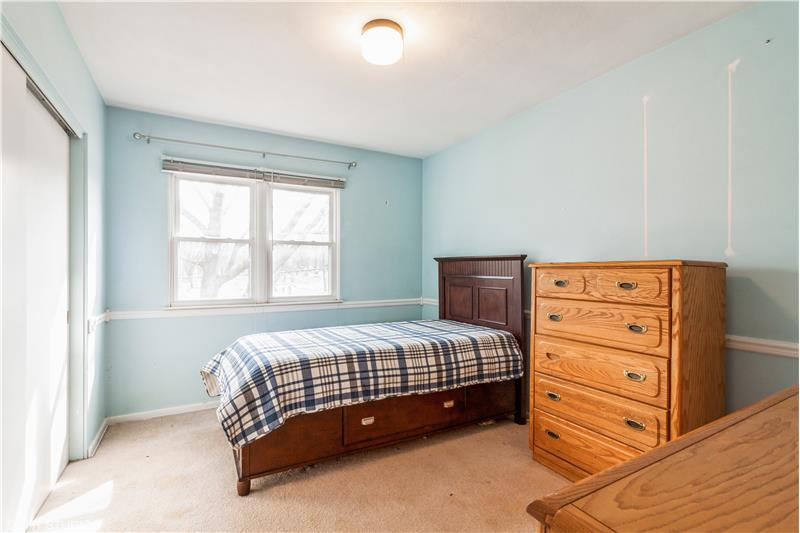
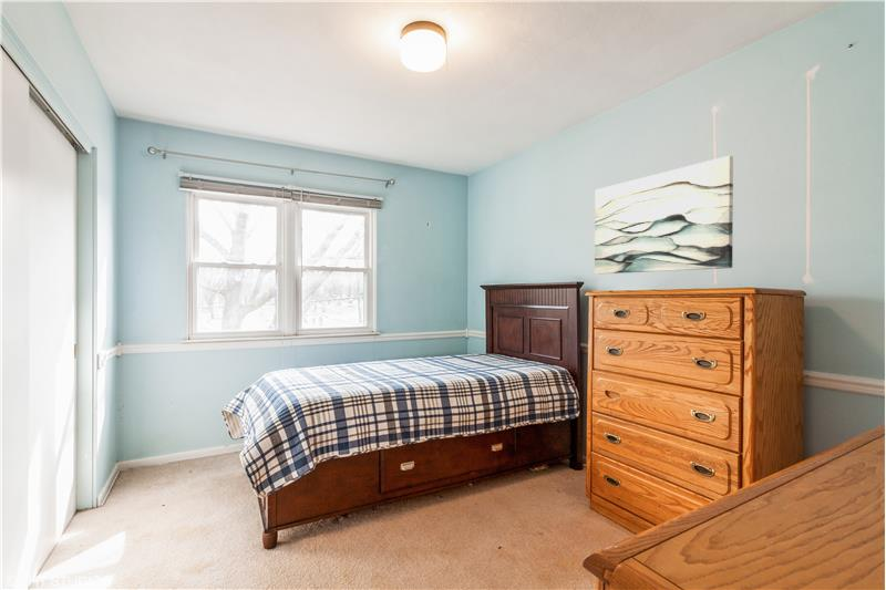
+ wall art [594,155,734,276]
